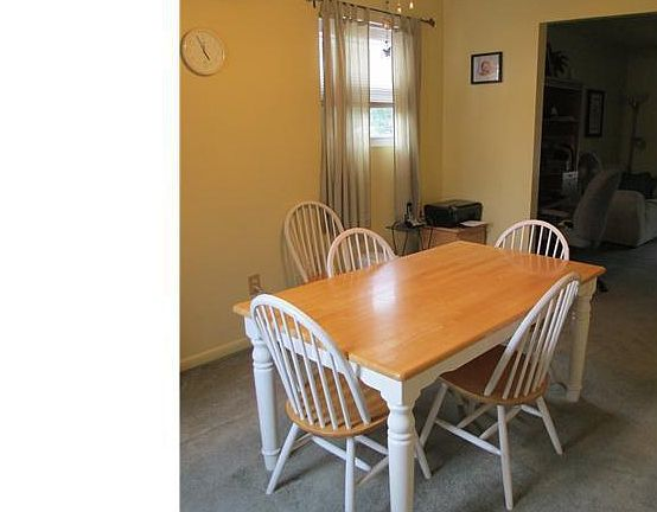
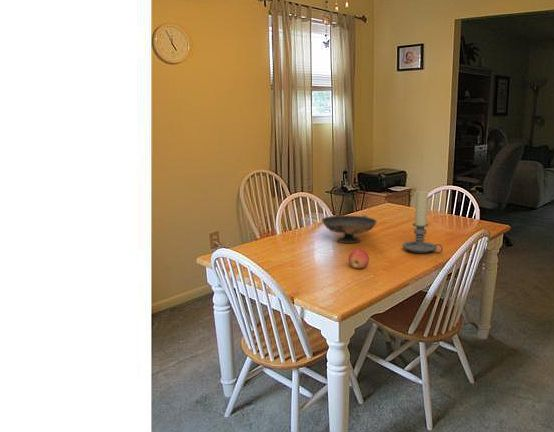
+ decorative bowl [321,214,378,244]
+ candle holder [402,190,444,254]
+ apple [348,248,370,270]
